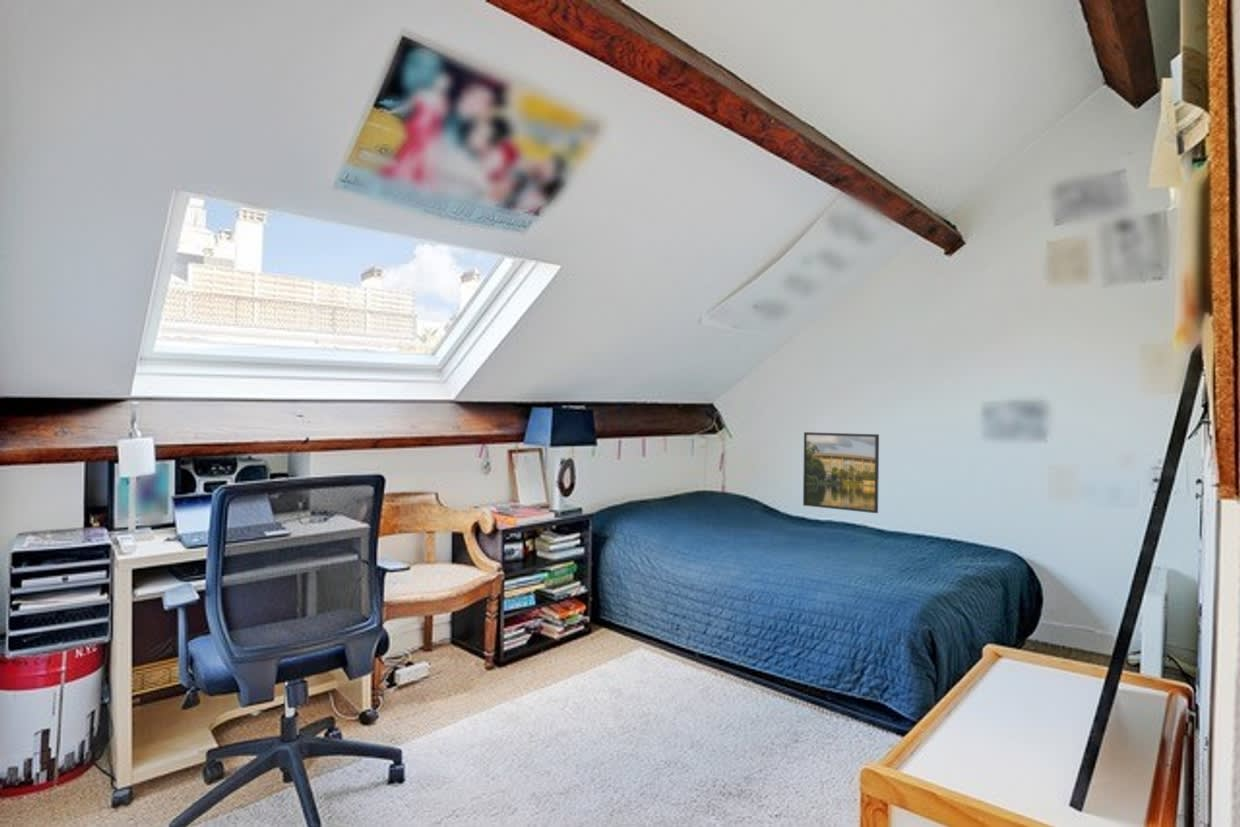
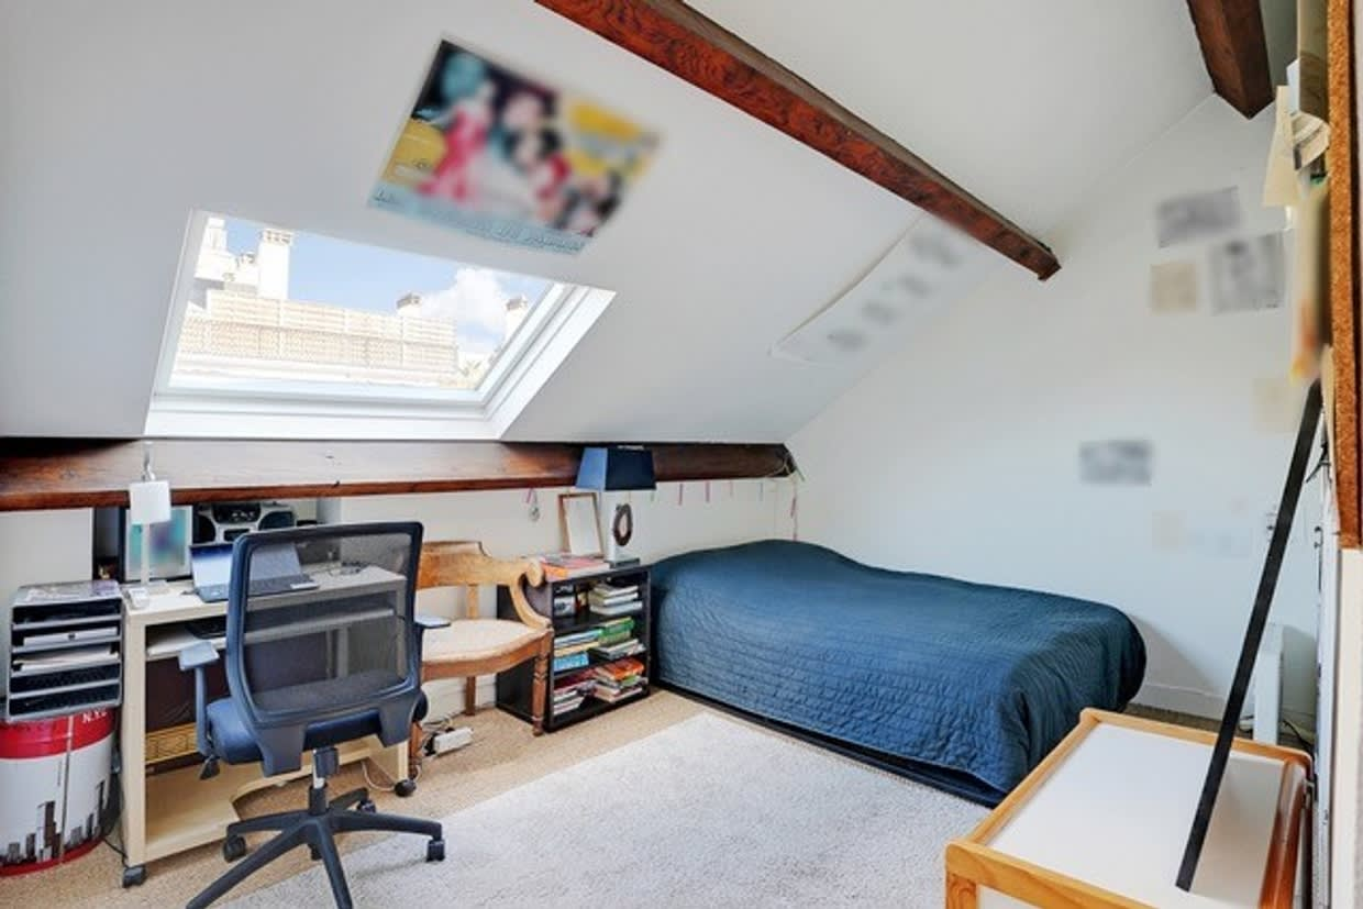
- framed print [802,431,880,514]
